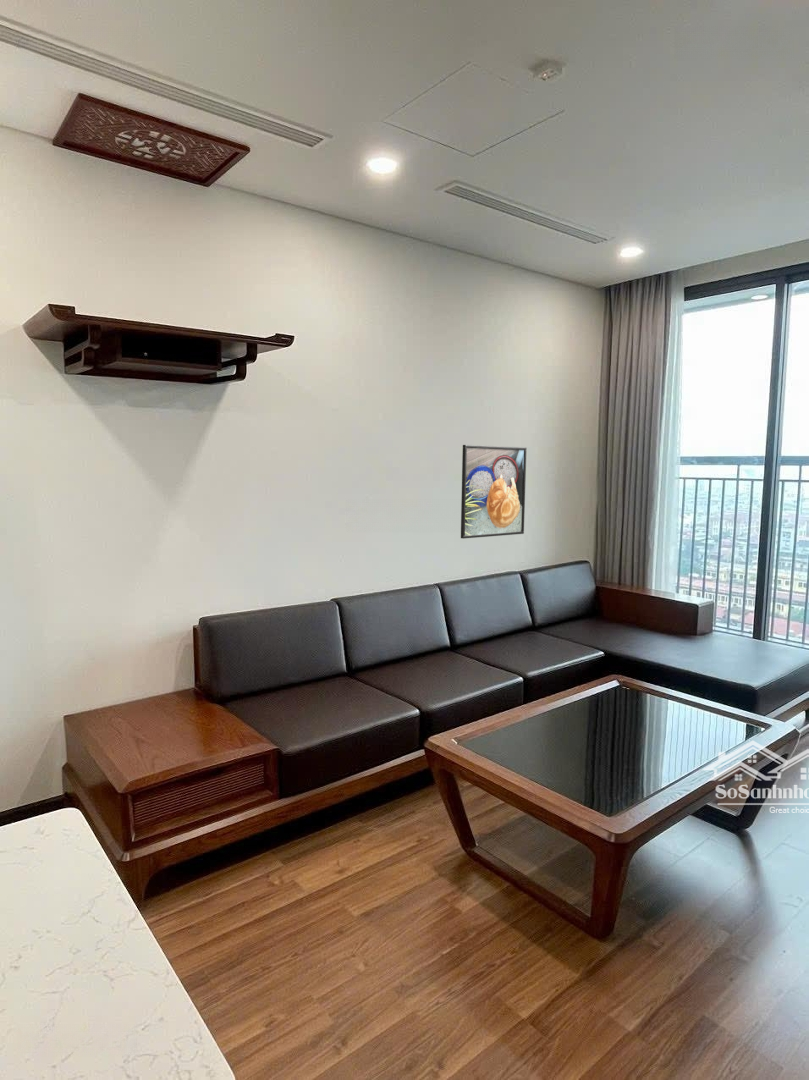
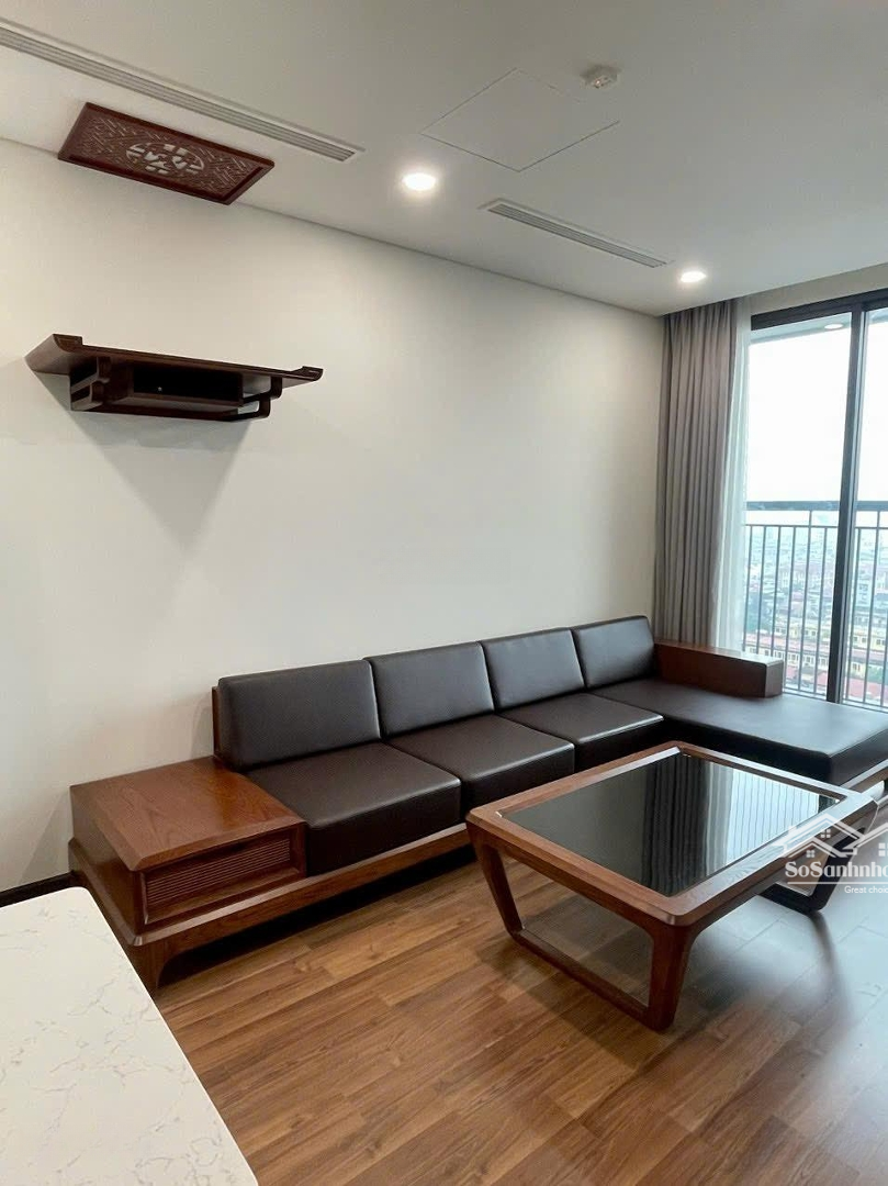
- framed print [460,444,528,540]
